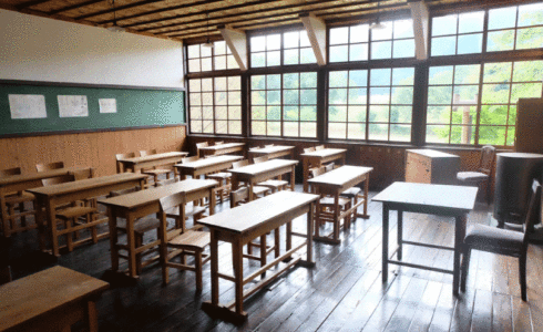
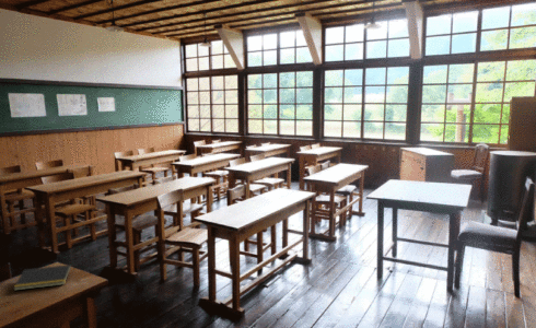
+ notepad [12,263,72,292]
